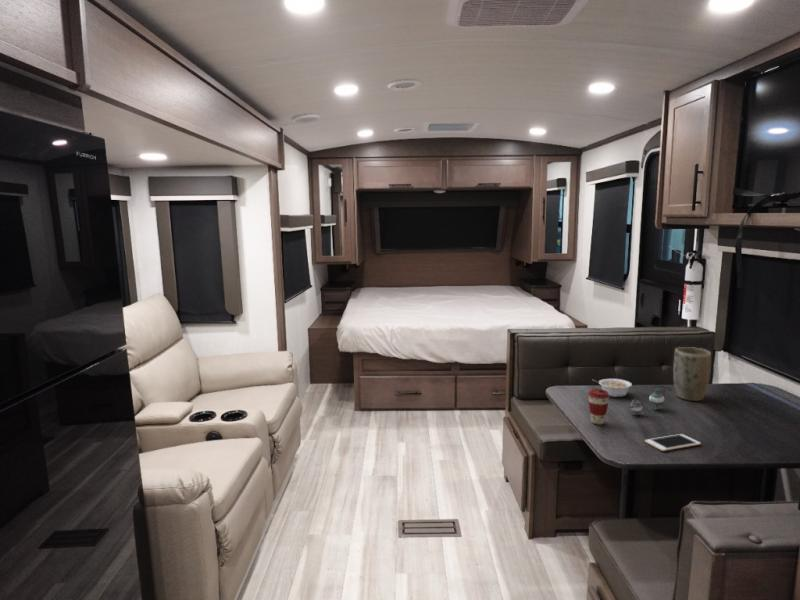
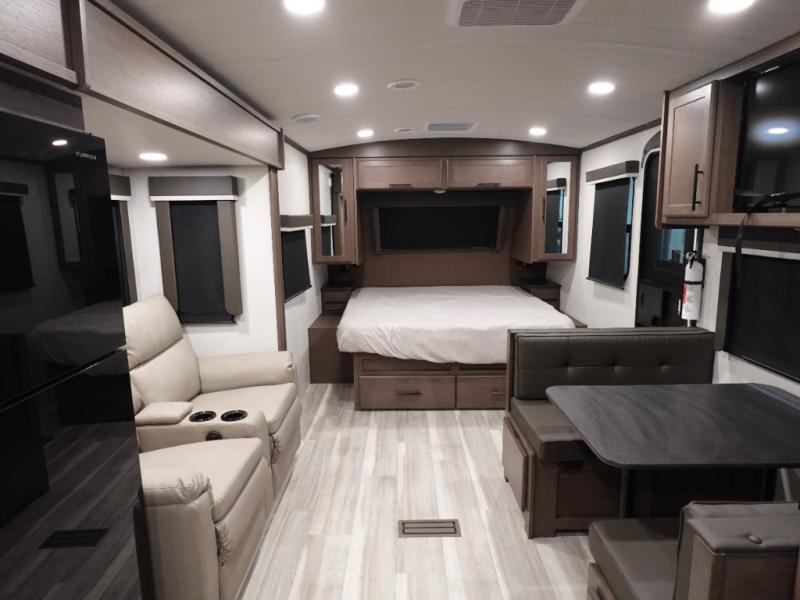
- legume [592,378,633,398]
- cell phone [644,433,702,452]
- teapot [628,388,666,416]
- plant pot [672,346,712,402]
- coffee cup [587,388,611,425]
